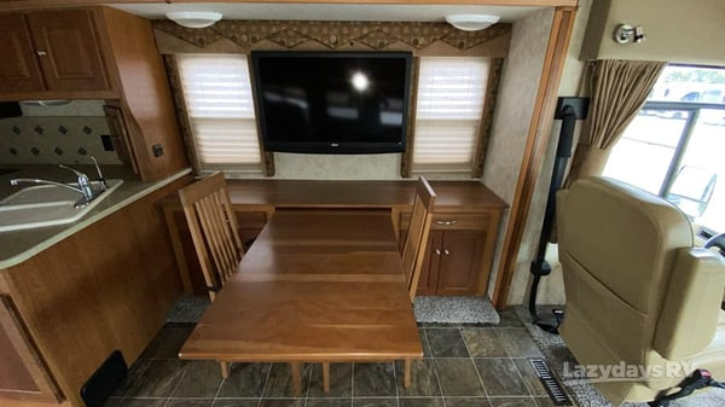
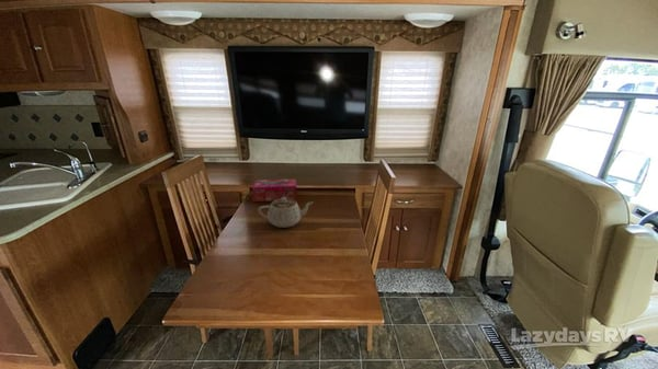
+ tissue box [251,178,298,203]
+ teapot [257,197,314,229]
